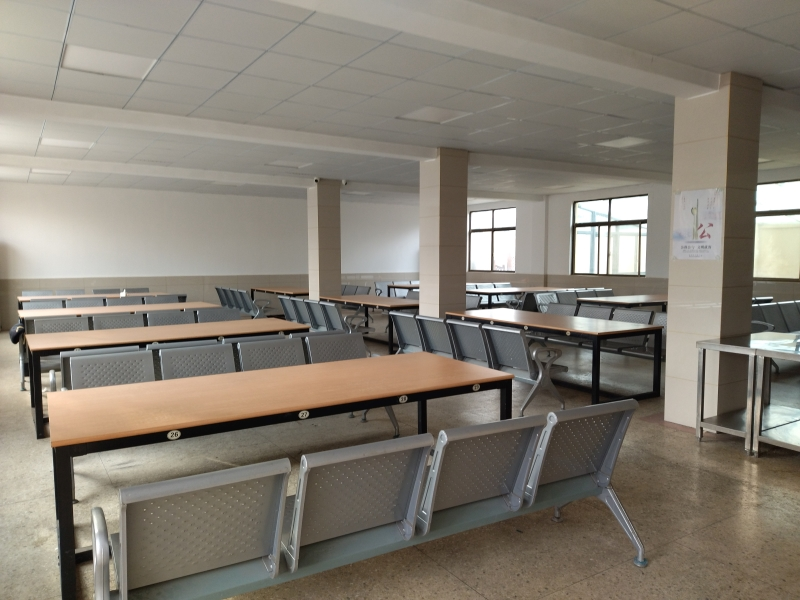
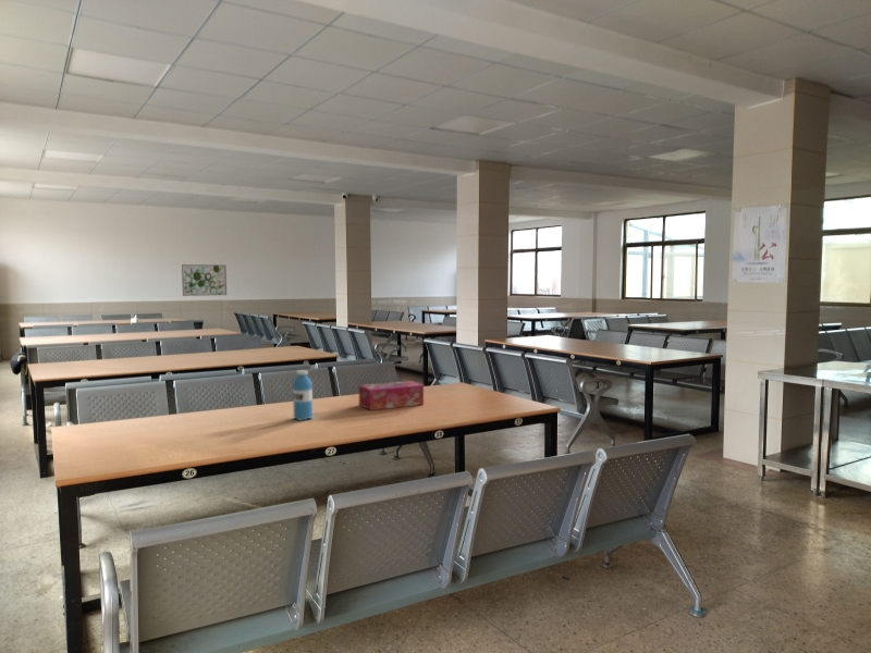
+ wall art [181,263,228,297]
+ water bottle [292,369,314,421]
+ tissue box [358,380,425,411]
